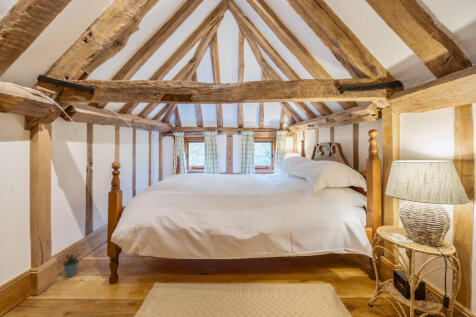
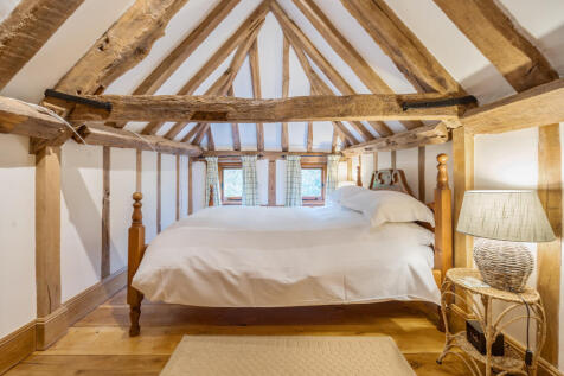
- potted plant [61,250,82,278]
